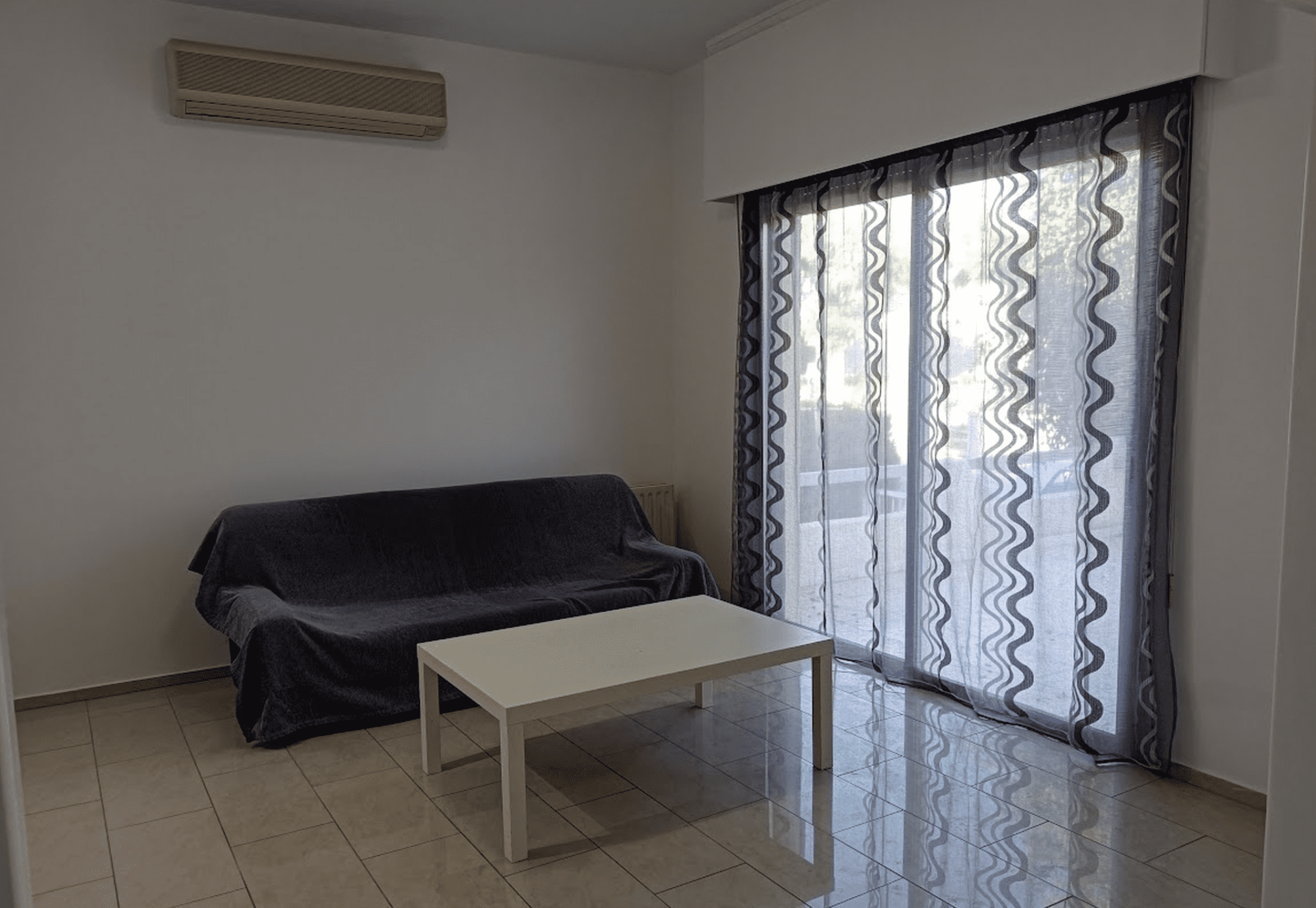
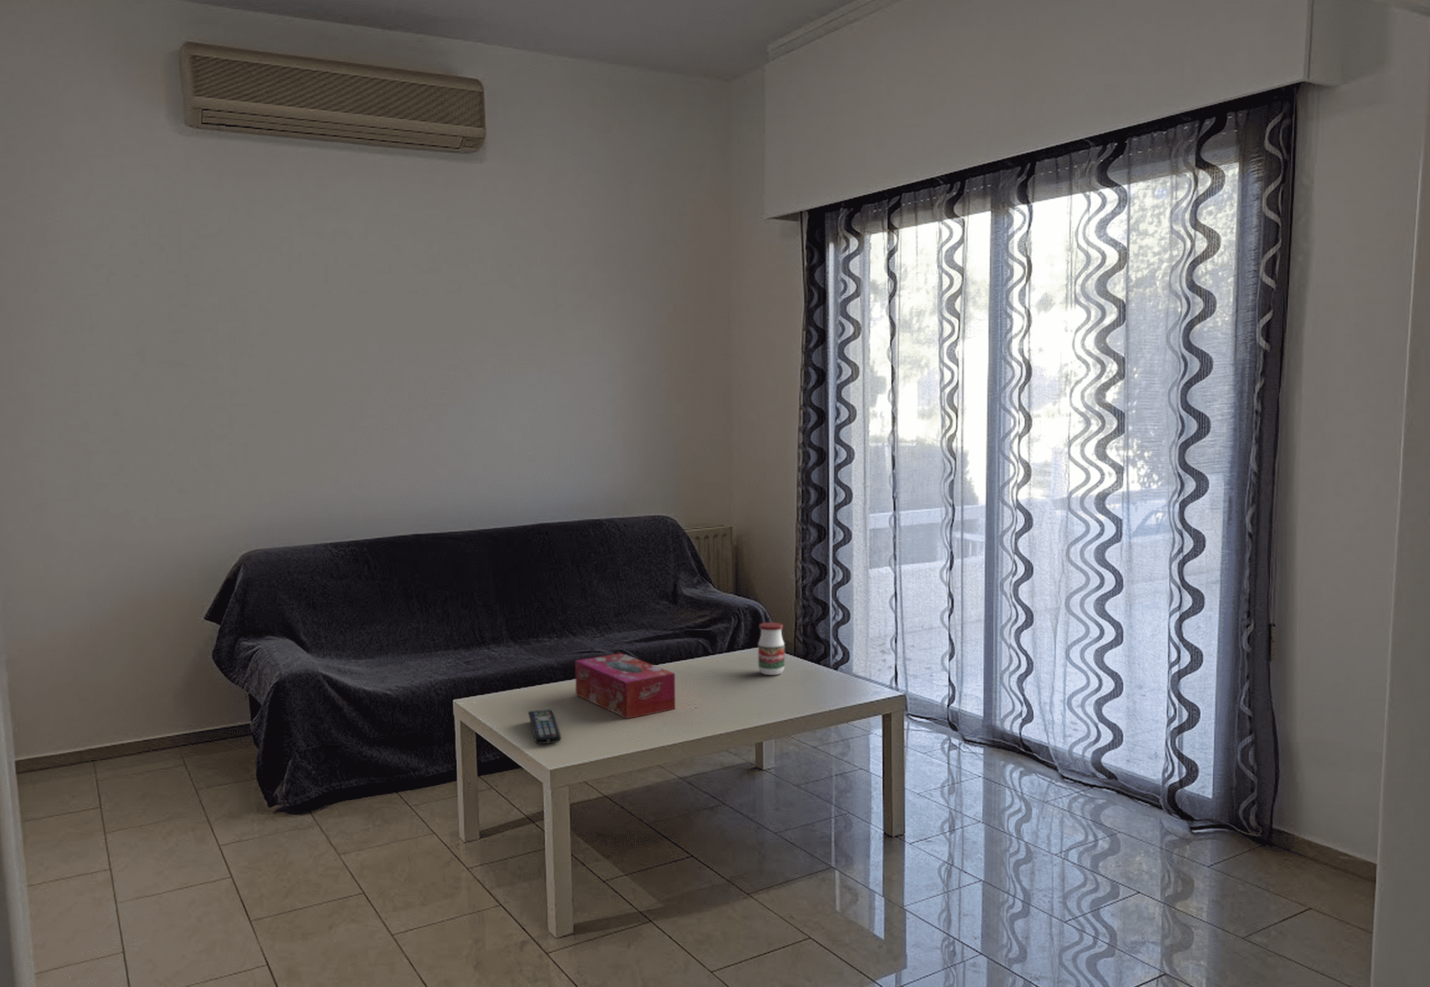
+ jar [757,622,786,675]
+ tissue box [574,652,676,720]
+ remote control [527,709,562,745]
